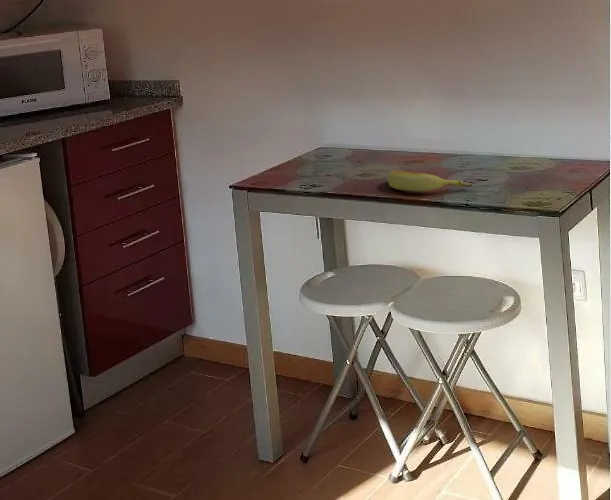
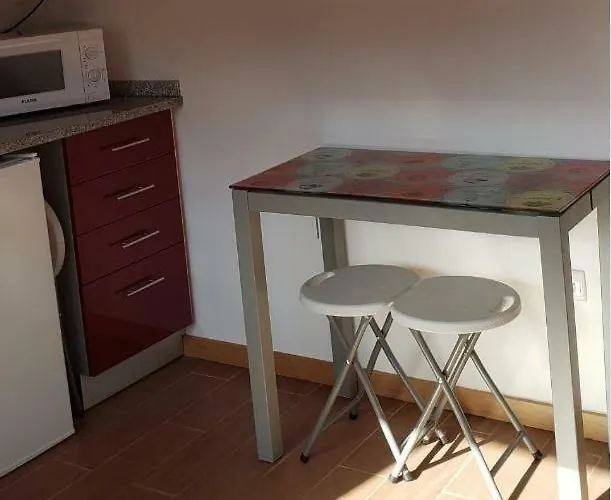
- banana [387,169,473,192]
